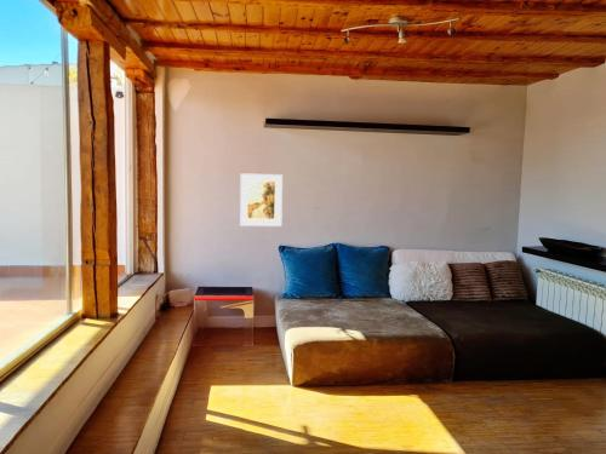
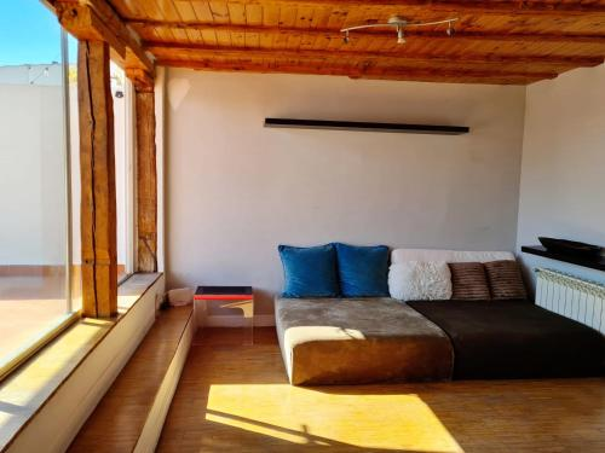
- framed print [239,172,284,228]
